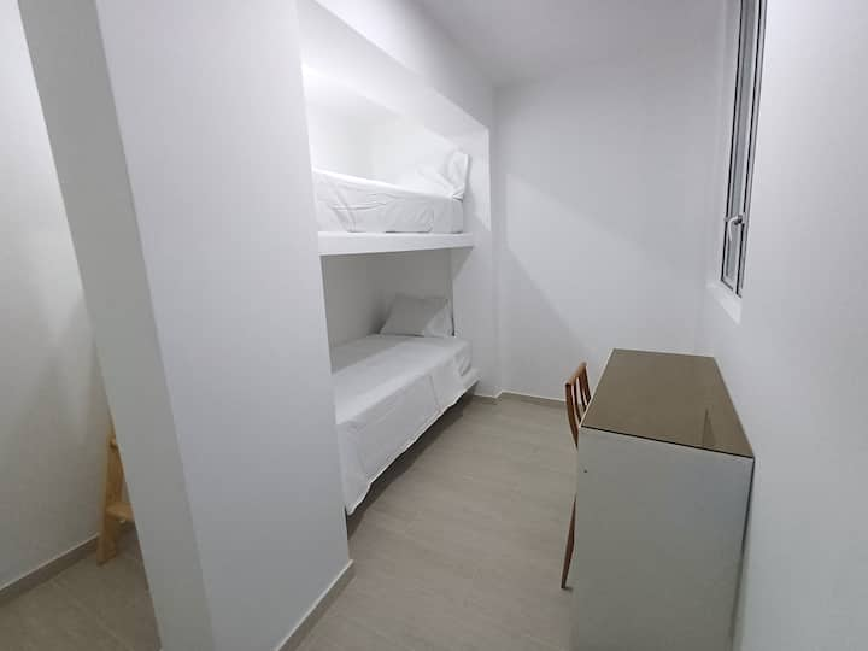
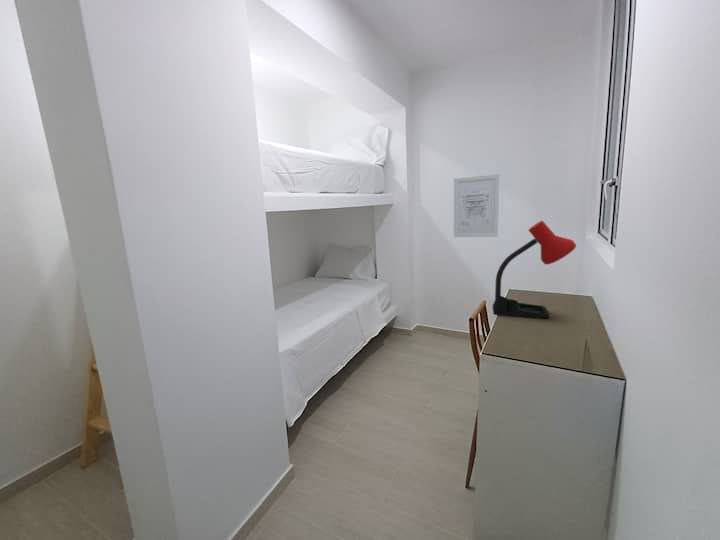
+ desk lamp [492,220,577,319]
+ wall art [453,173,500,238]
